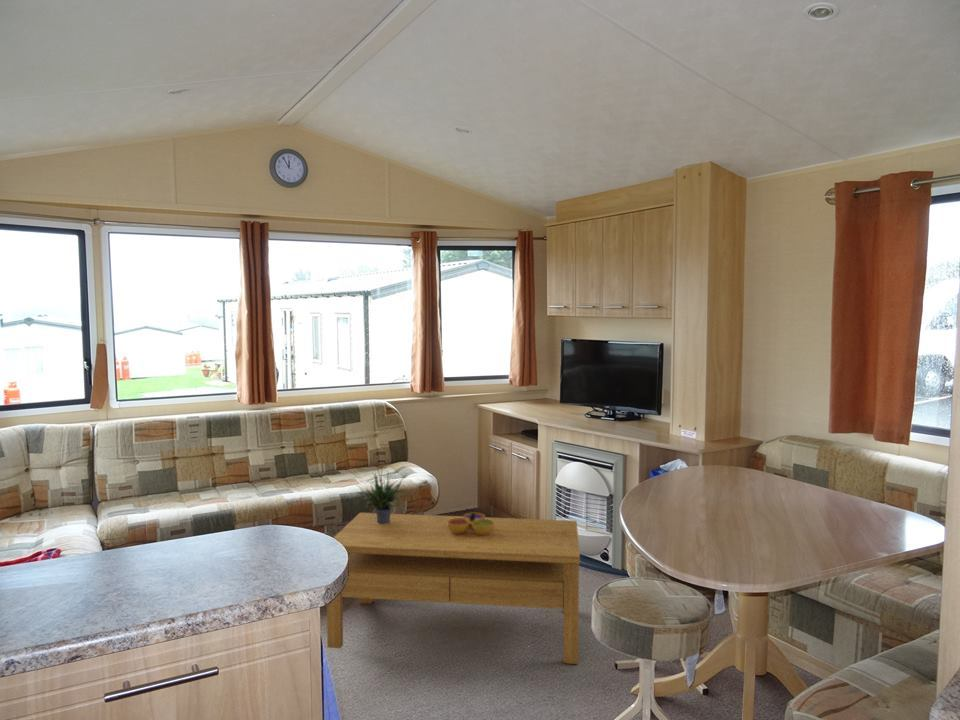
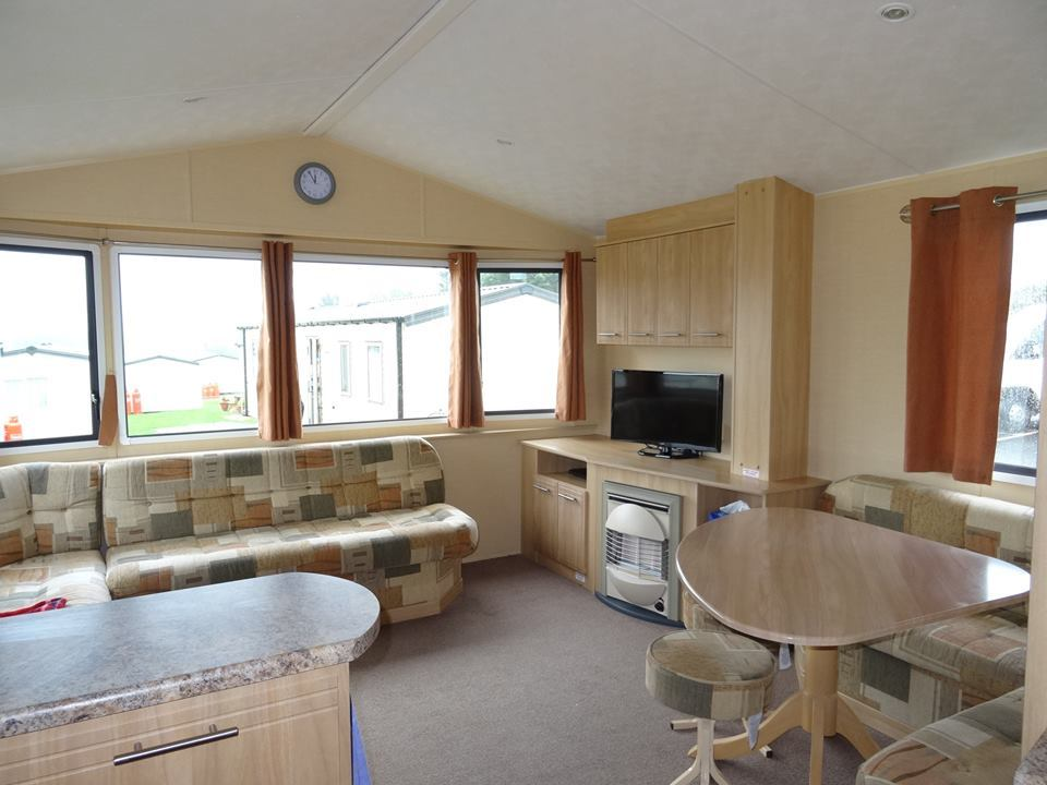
- decorative bowl [448,512,494,535]
- coffee table [326,512,581,665]
- potted plant [356,461,412,524]
